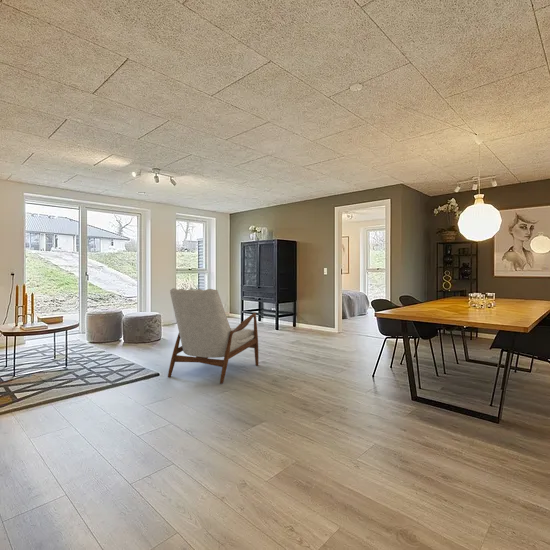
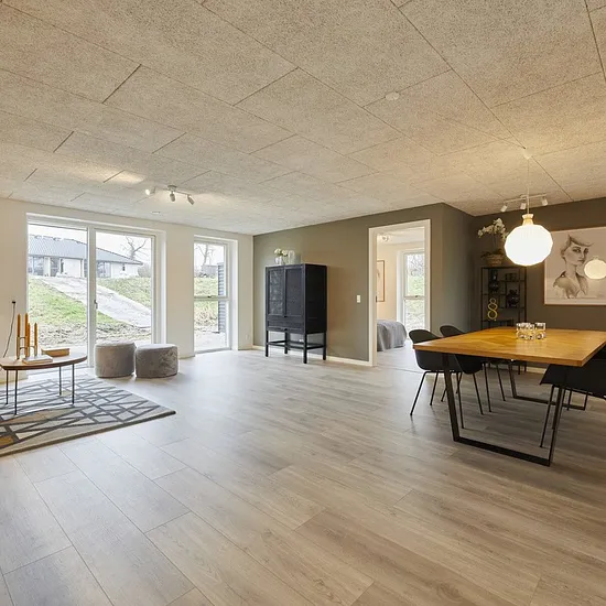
- armchair [167,287,259,385]
